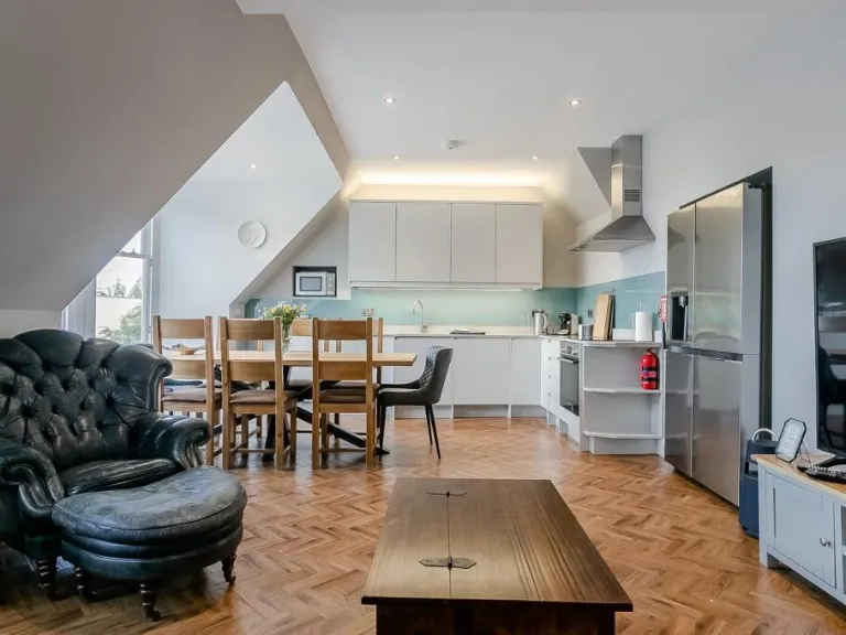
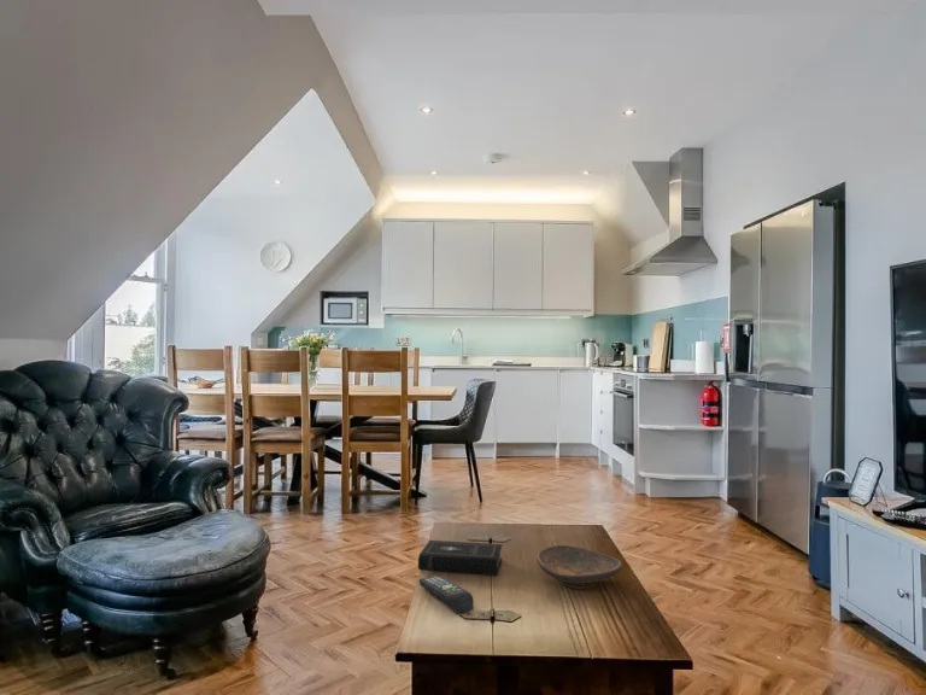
+ remote control [418,574,475,614]
+ book [417,539,504,577]
+ decorative bowl [537,543,623,590]
